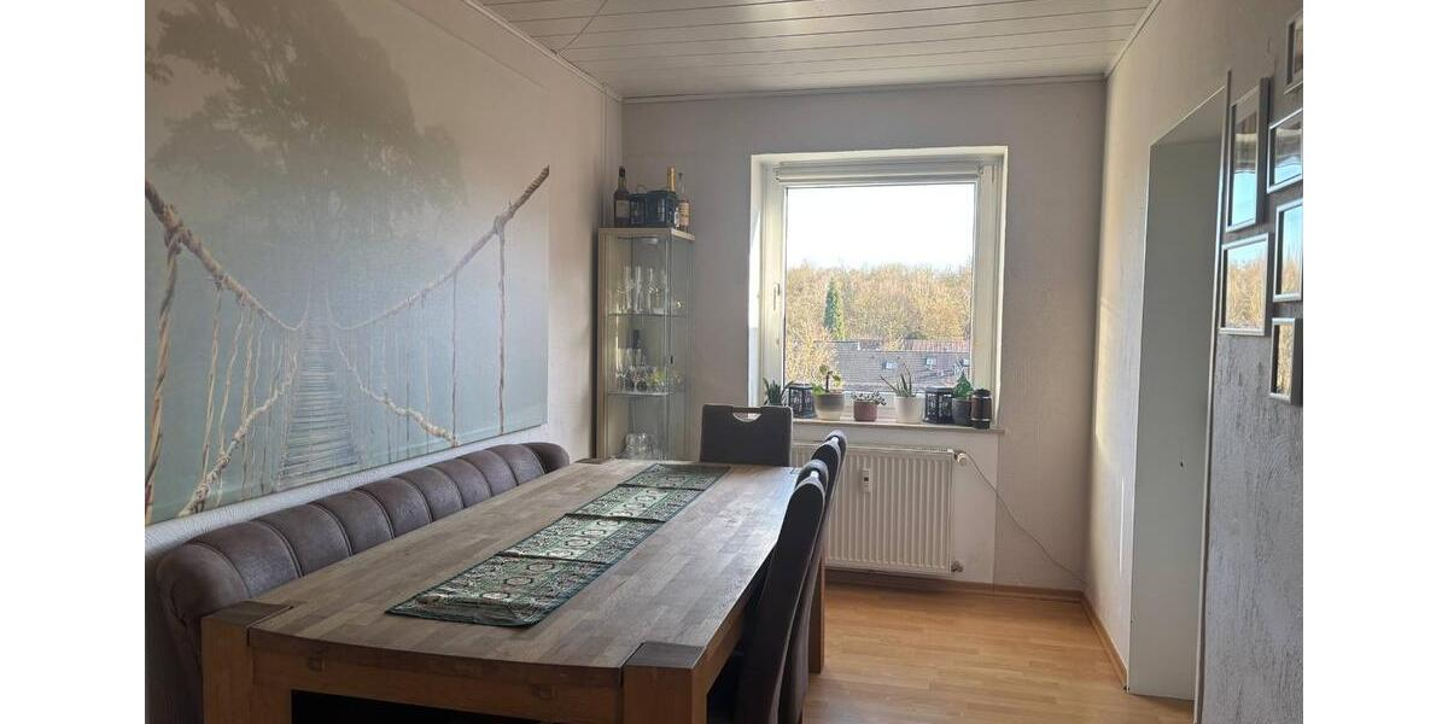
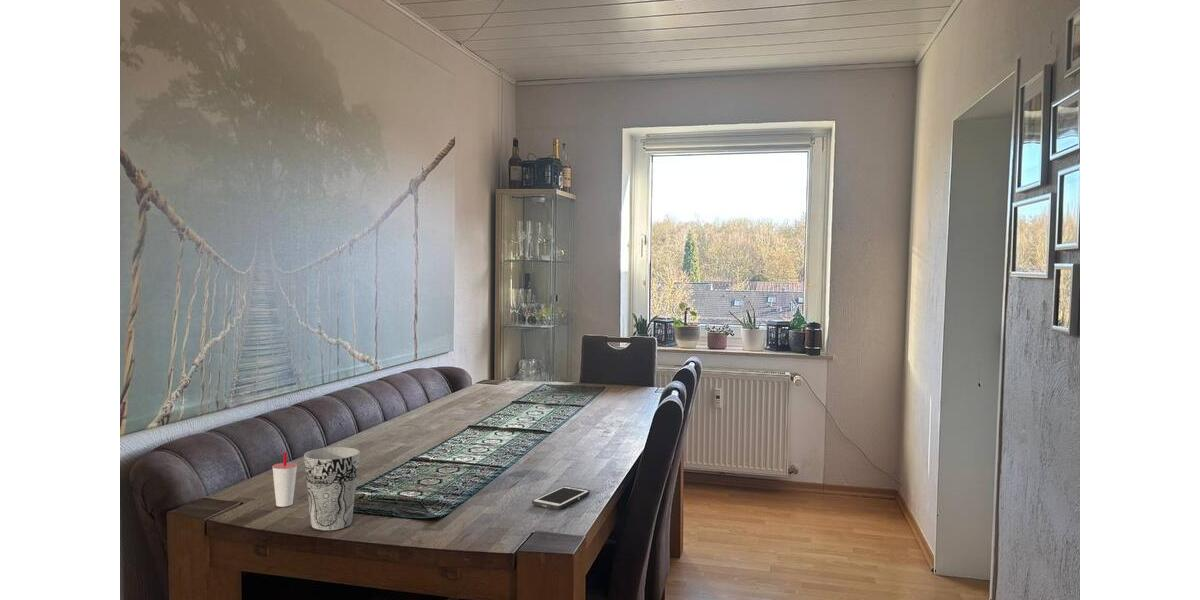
+ cup [271,451,298,508]
+ cup [303,446,361,532]
+ cell phone [531,485,591,510]
